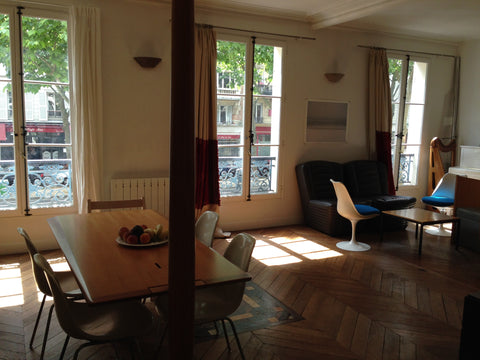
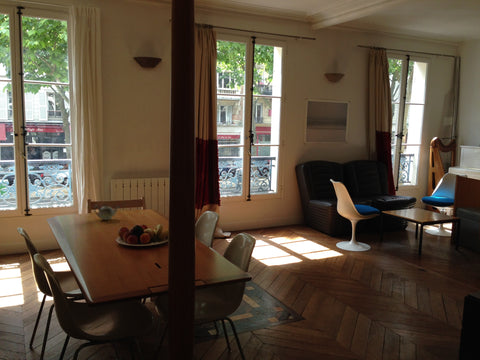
+ teapot [93,203,120,221]
